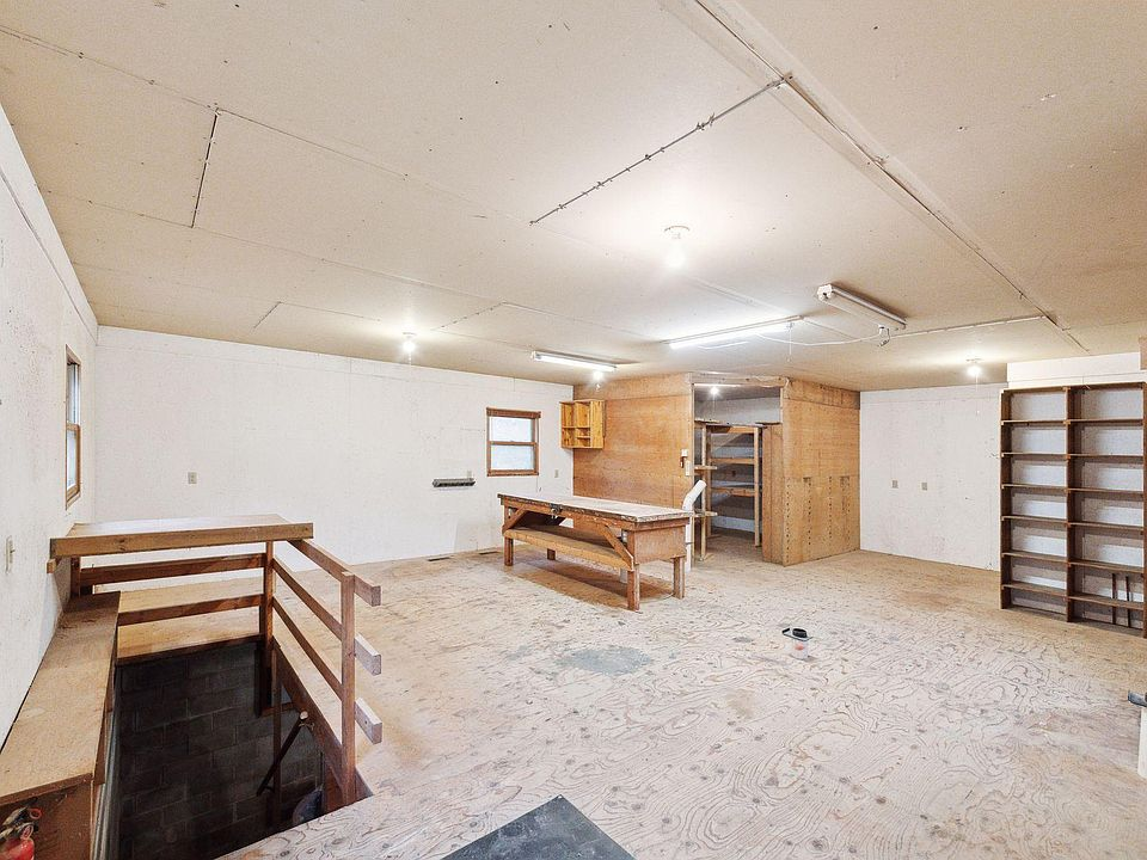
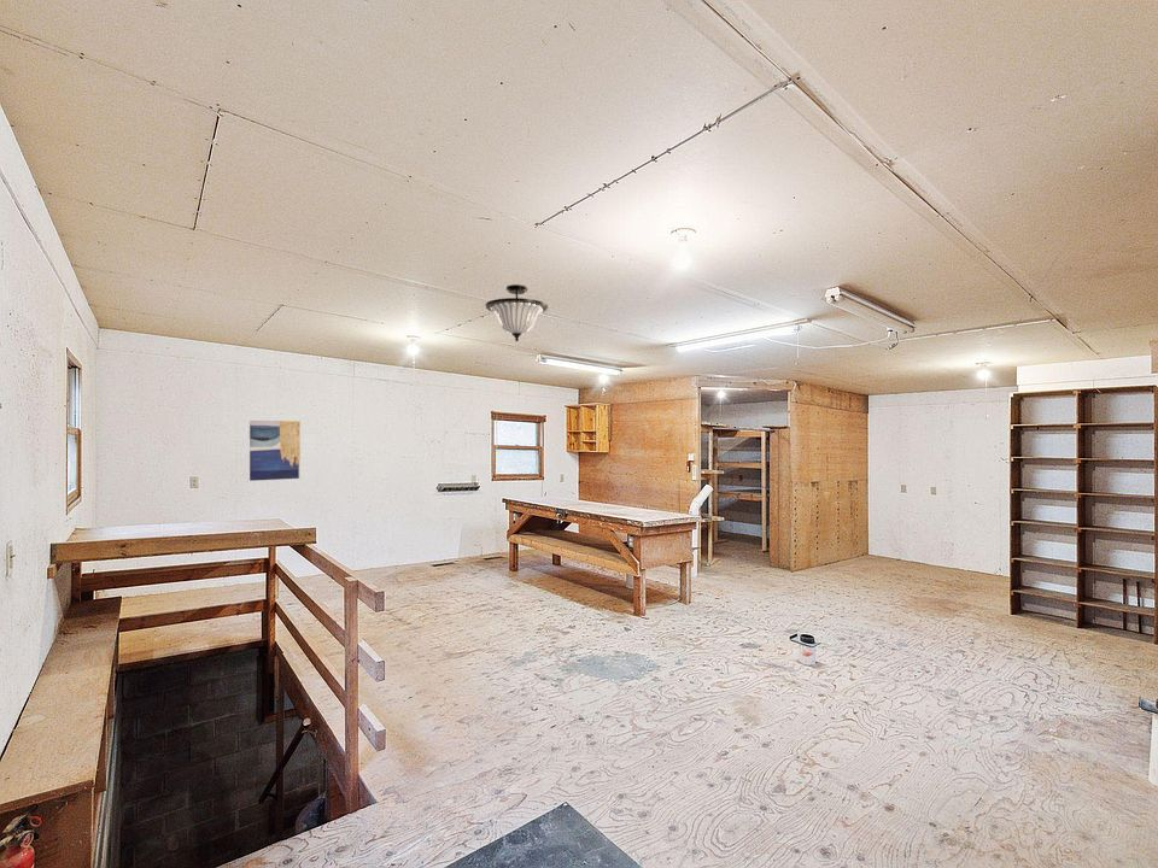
+ wall art [248,420,302,482]
+ light fixture [484,283,549,342]
